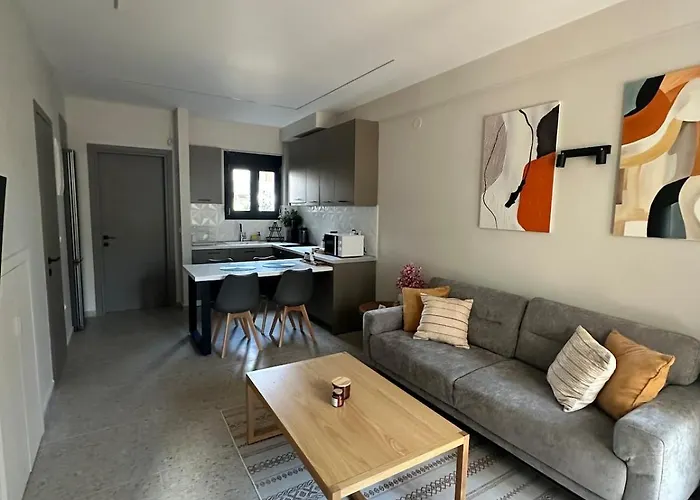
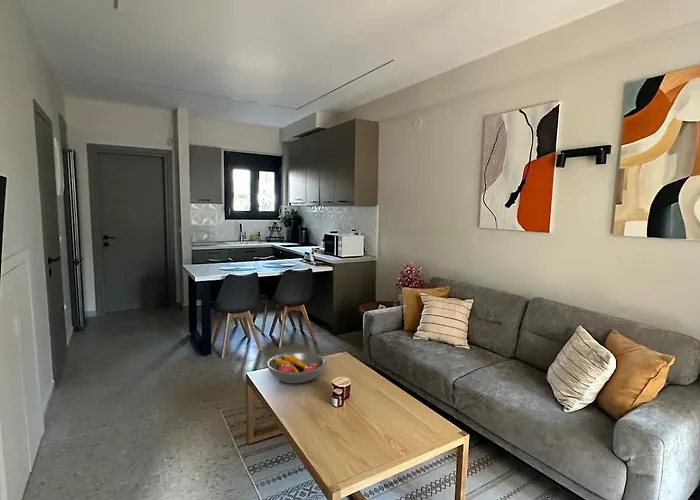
+ fruit bowl [265,351,327,384]
